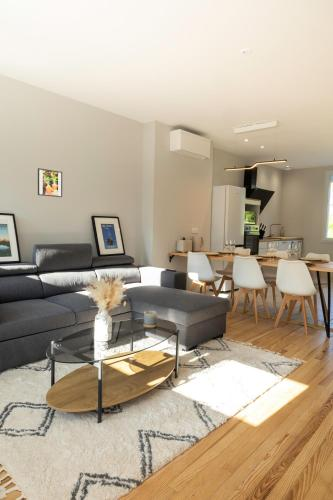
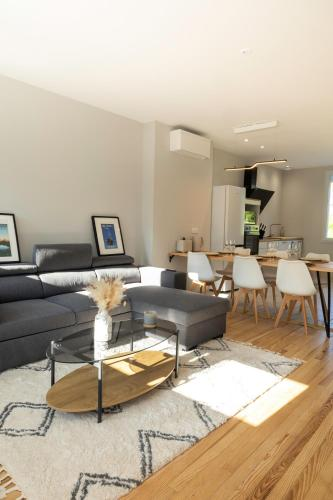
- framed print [37,167,63,198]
